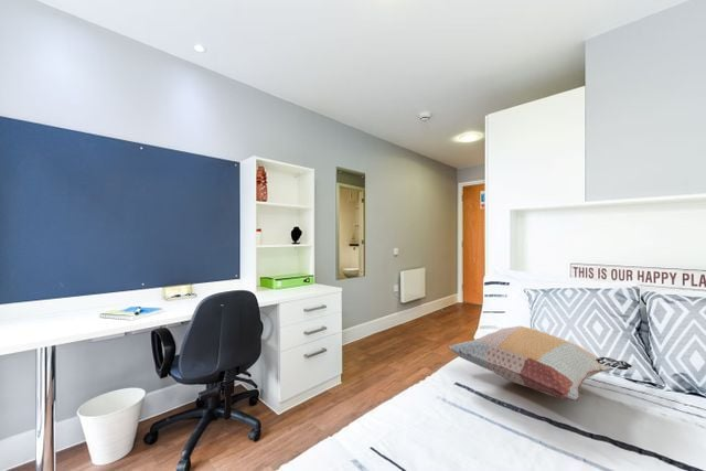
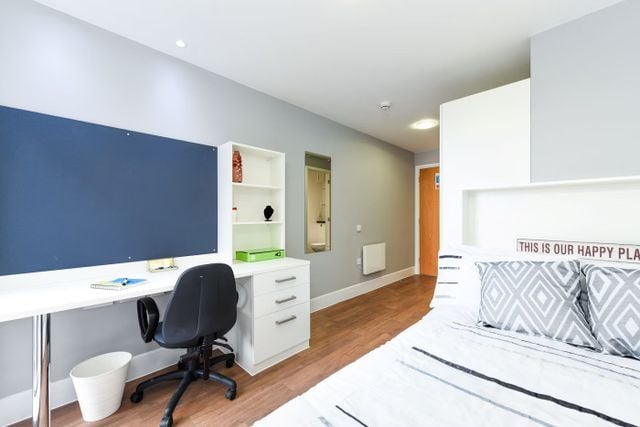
- decorative pillow [447,325,633,402]
